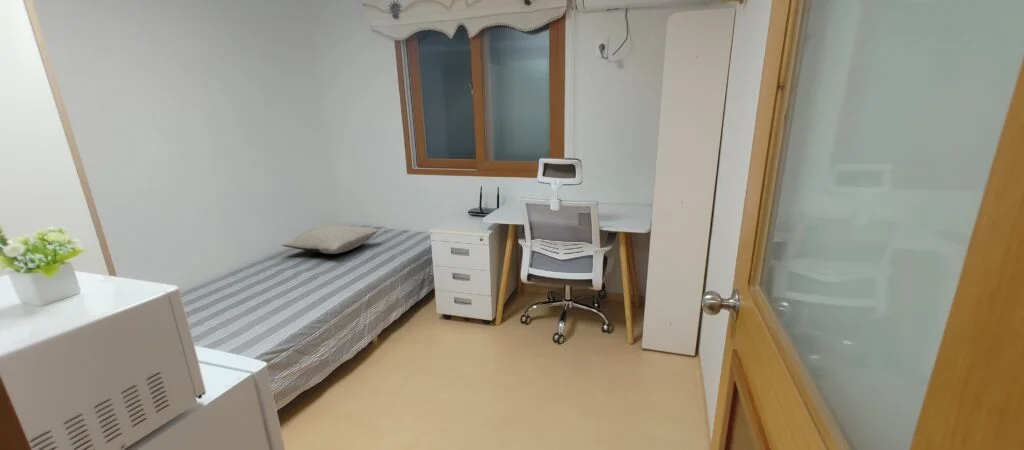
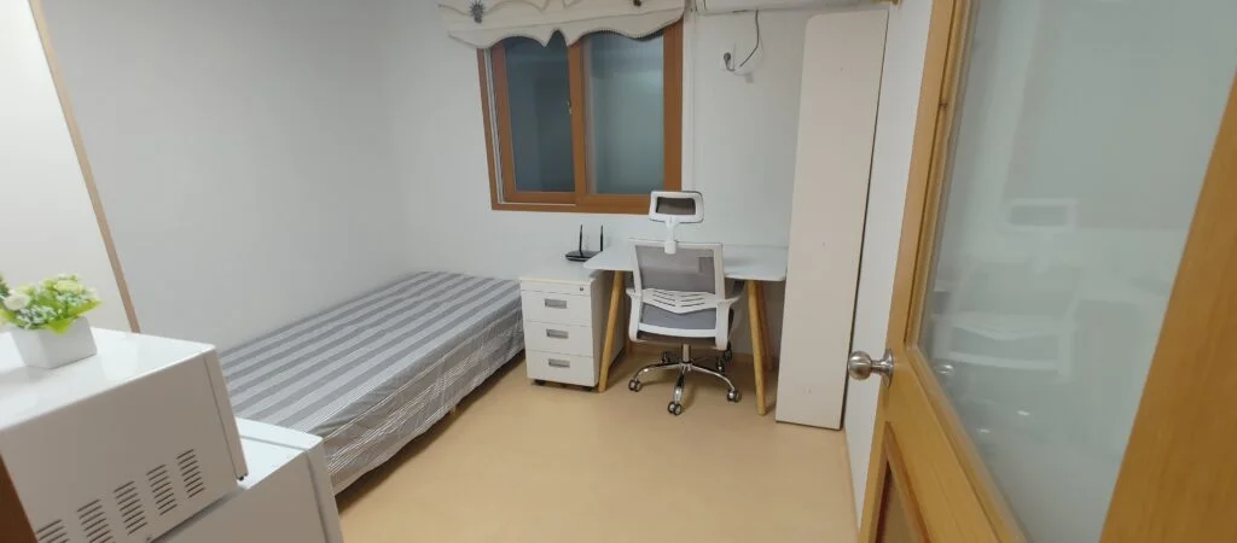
- pillow [281,224,379,255]
